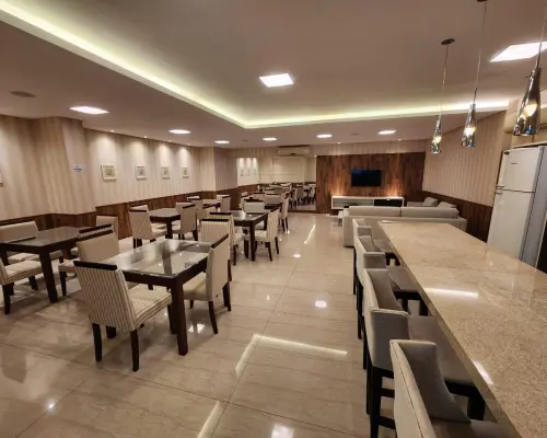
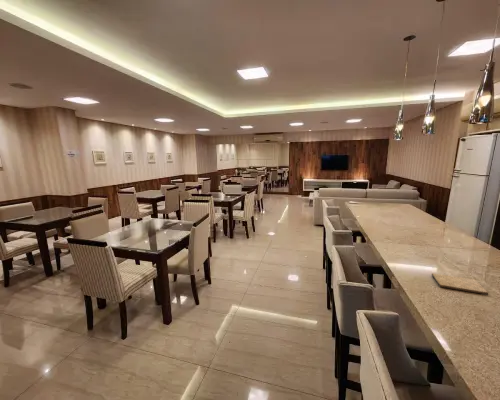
+ cutting board [431,272,489,296]
